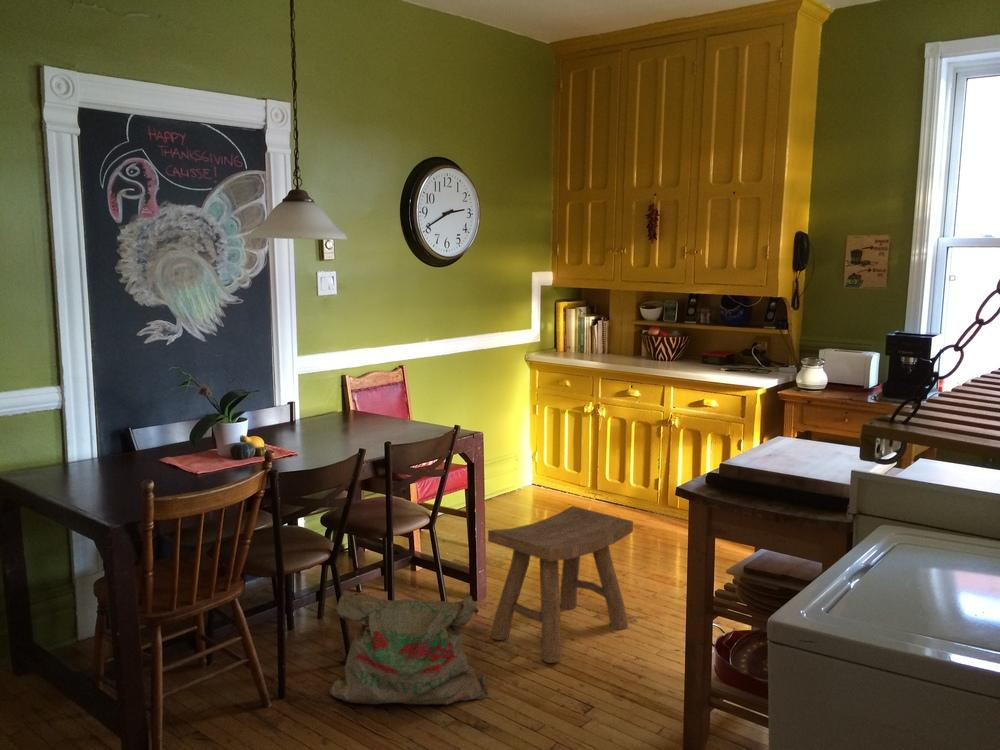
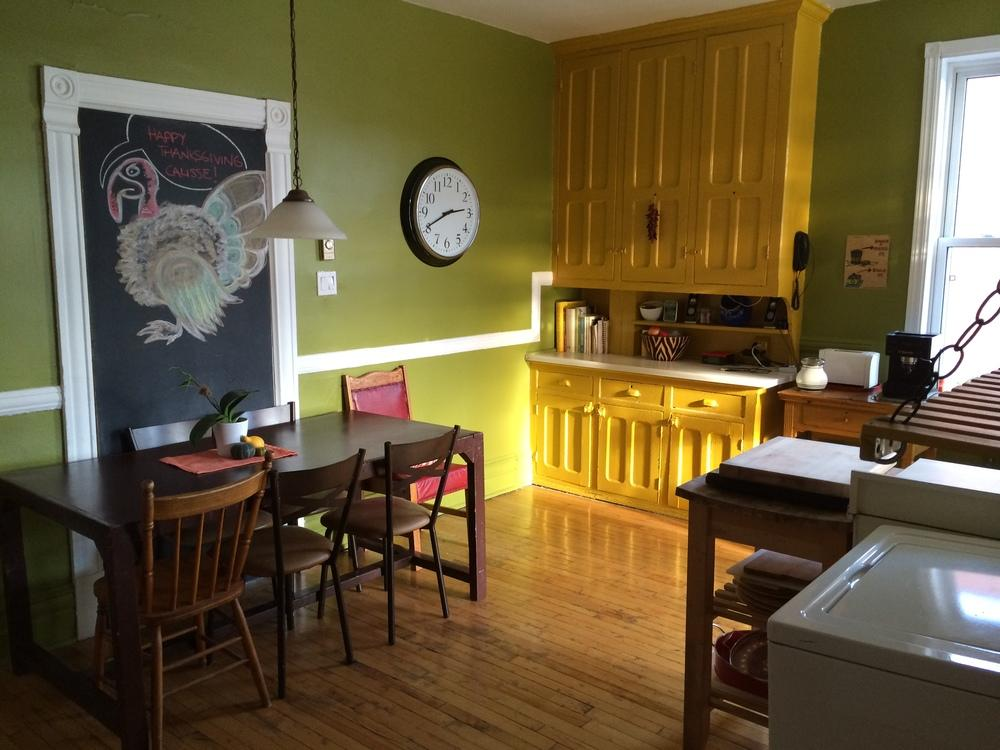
- bag [328,591,488,705]
- stool [487,505,634,664]
